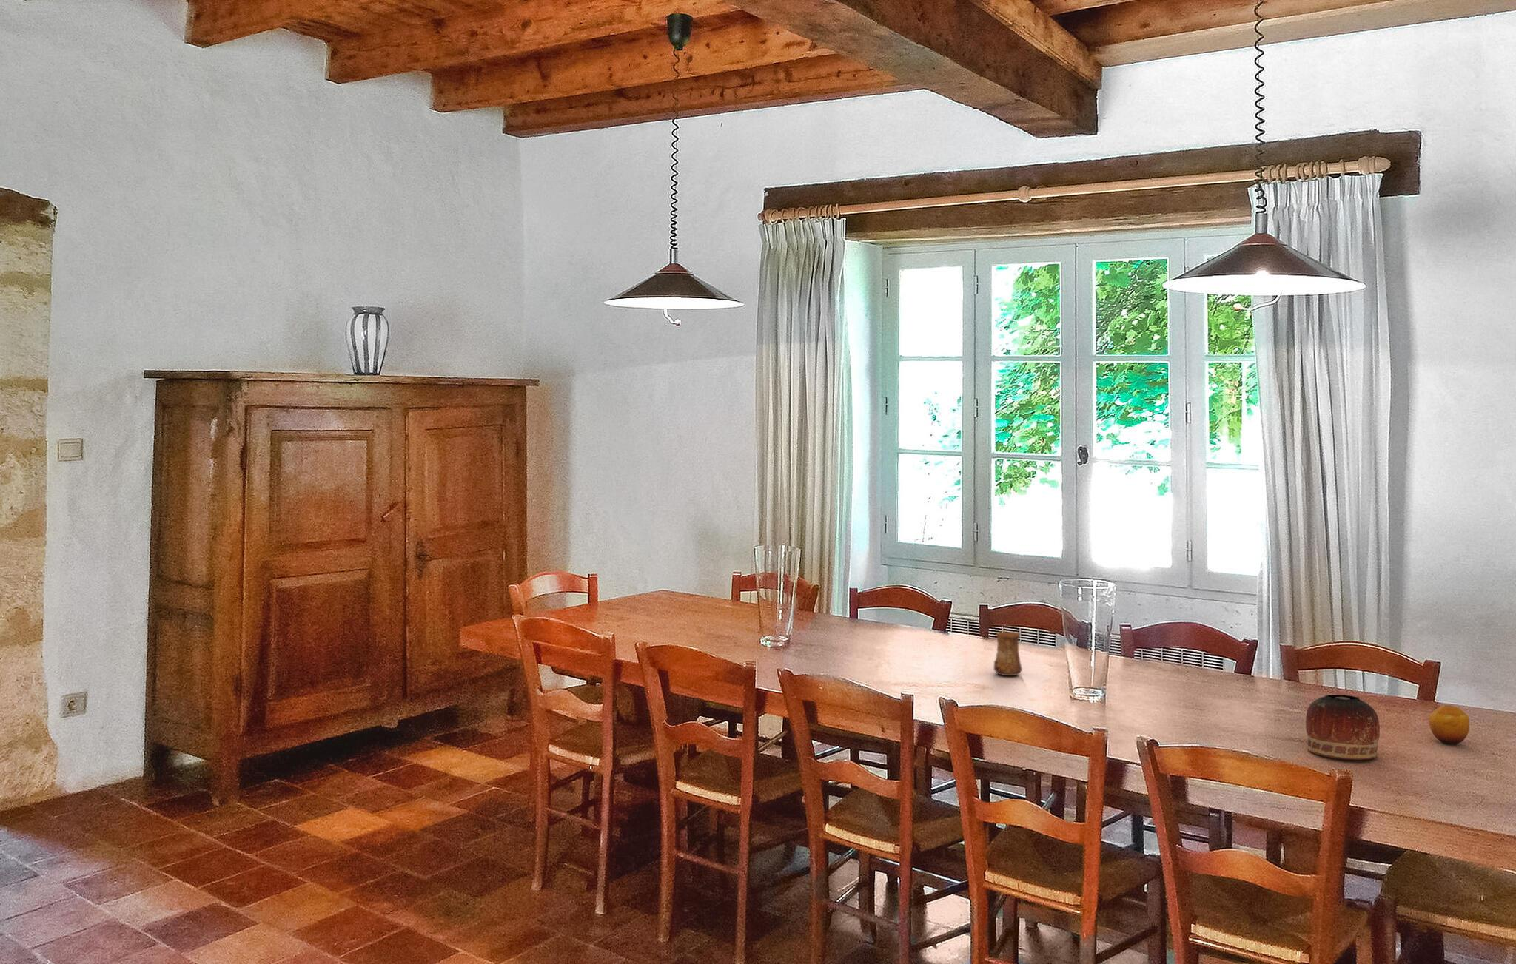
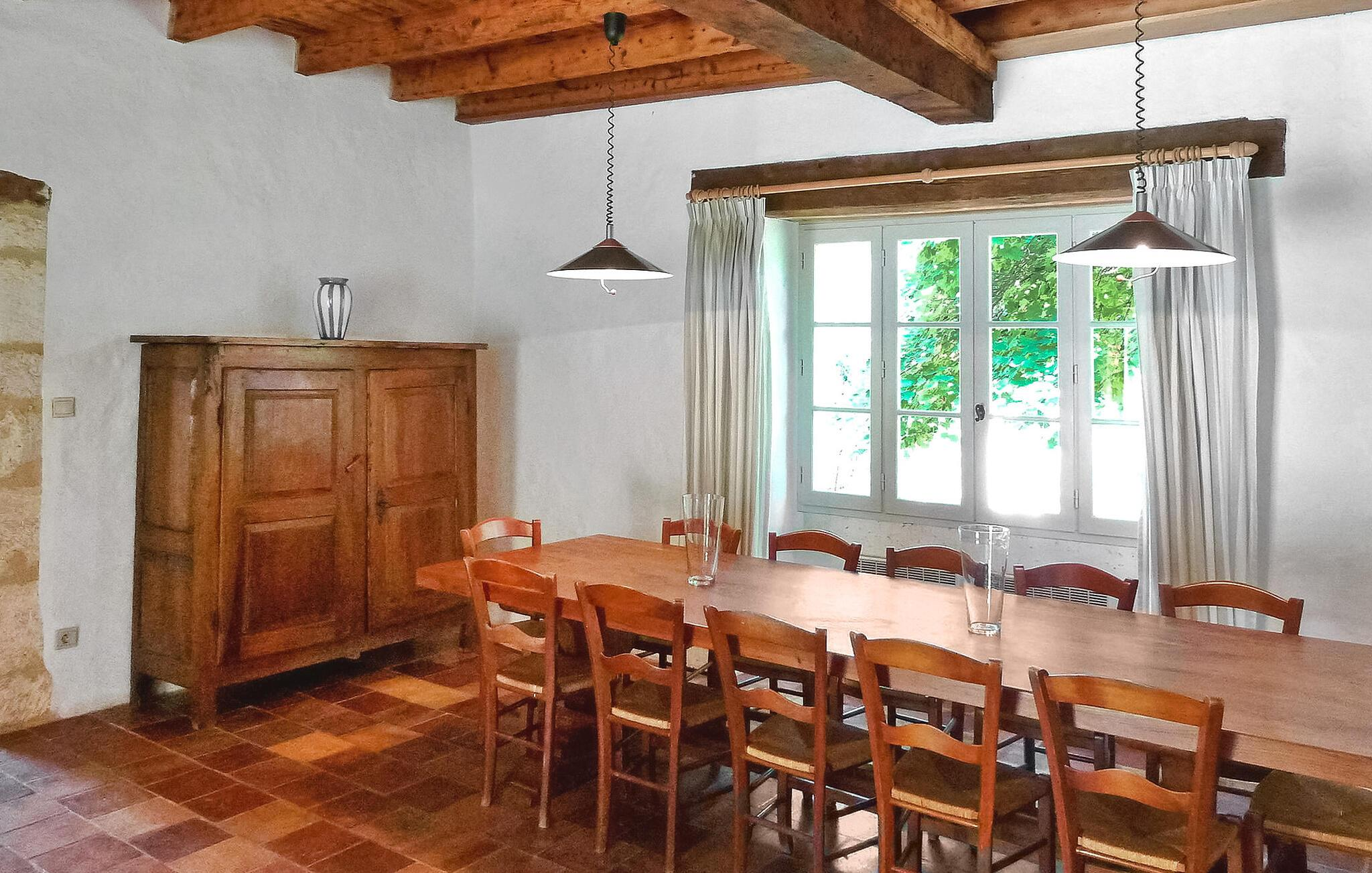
- bowl [1305,693,1380,761]
- fruit [1428,705,1470,745]
- cup [992,632,1023,676]
